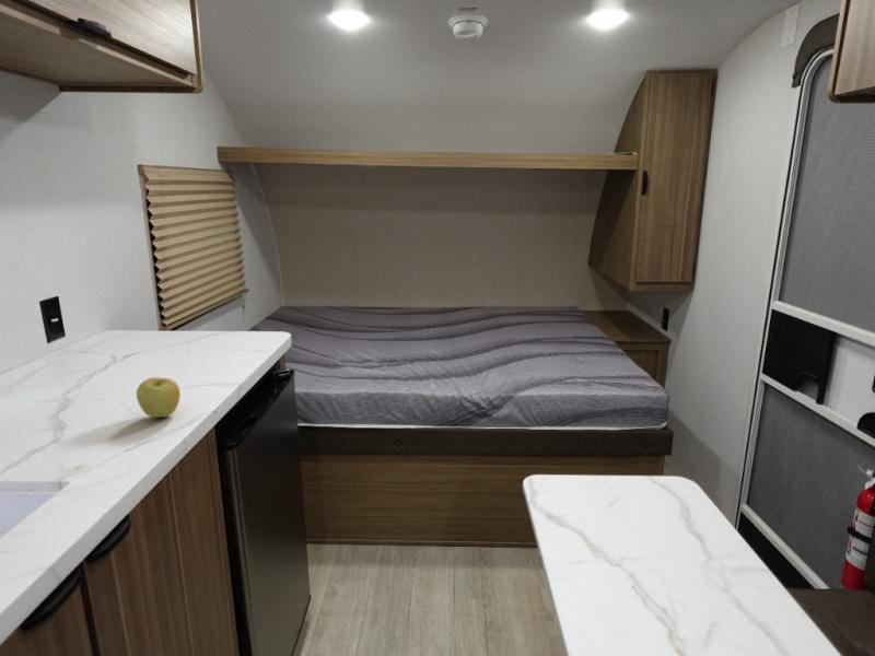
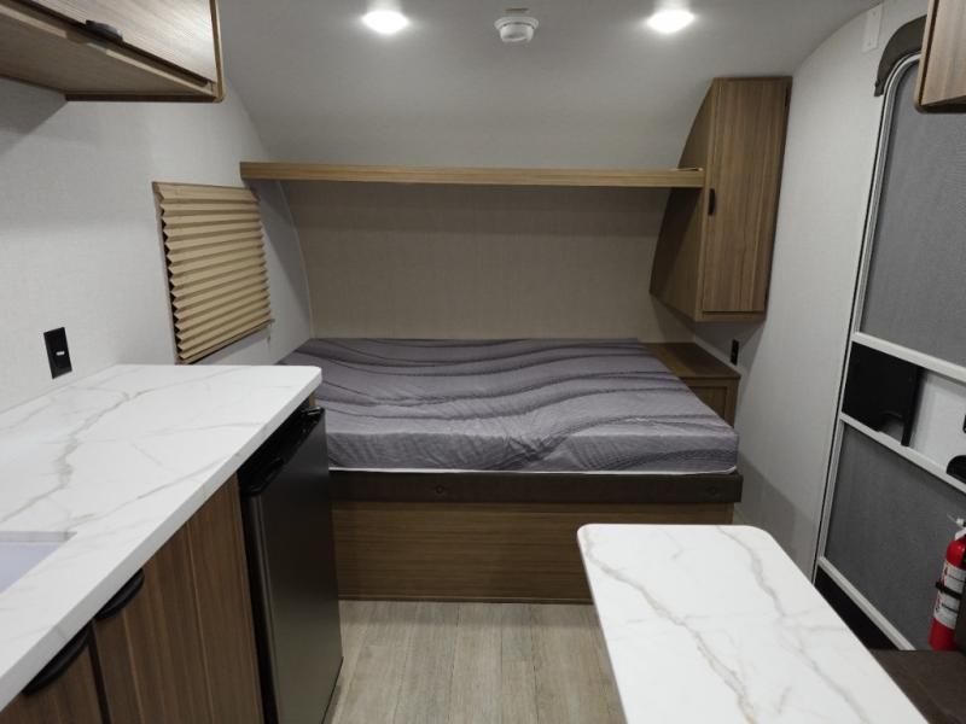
- apple [136,376,182,419]
